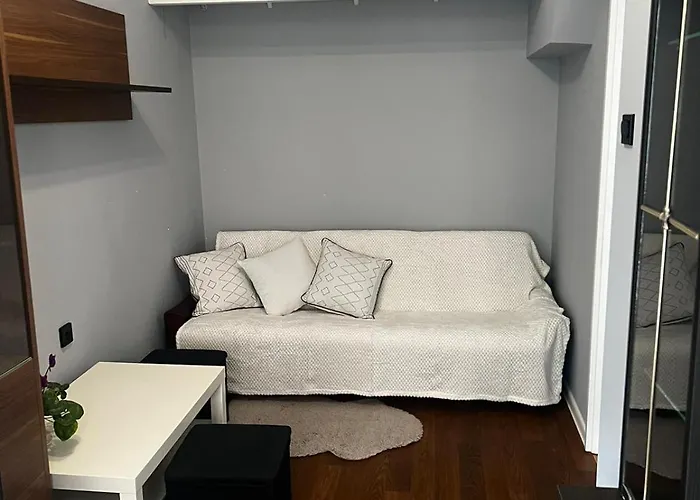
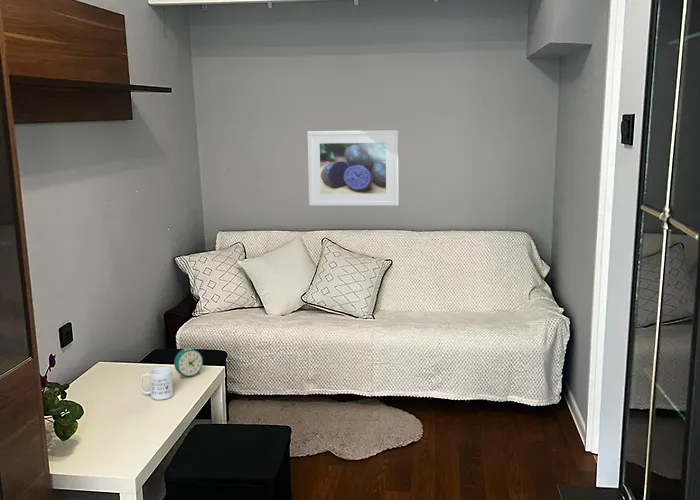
+ mug [139,366,174,401]
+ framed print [306,129,399,207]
+ alarm clock [173,346,204,379]
